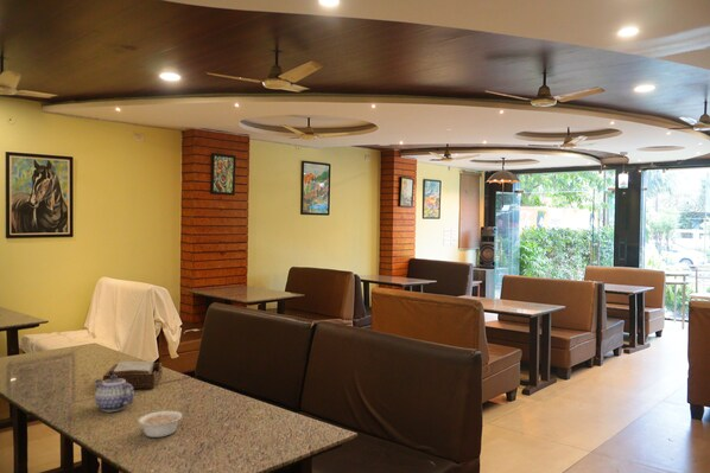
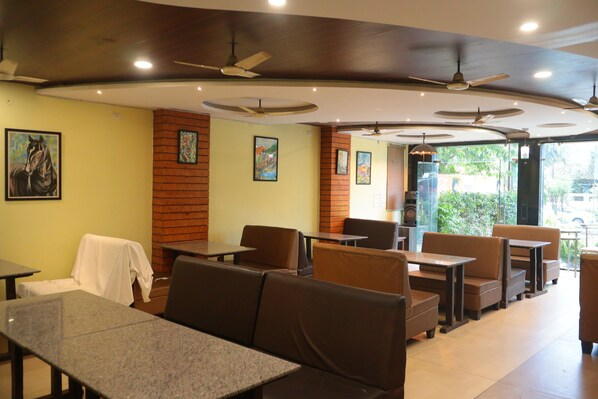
- legume [138,410,192,439]
- teapot [93,375,135,413]
- napkin holder [102,360,164,390]
